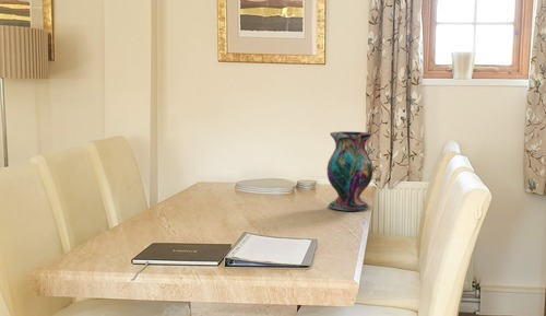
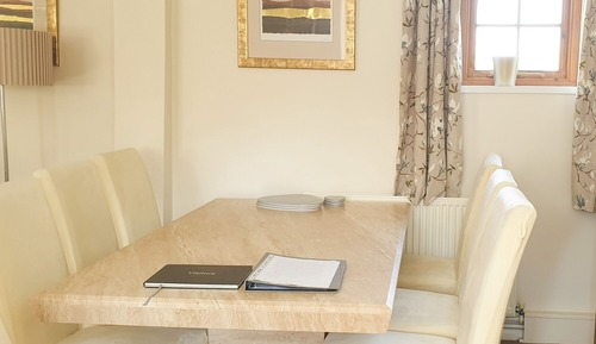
- vase [325,130,375,212]
